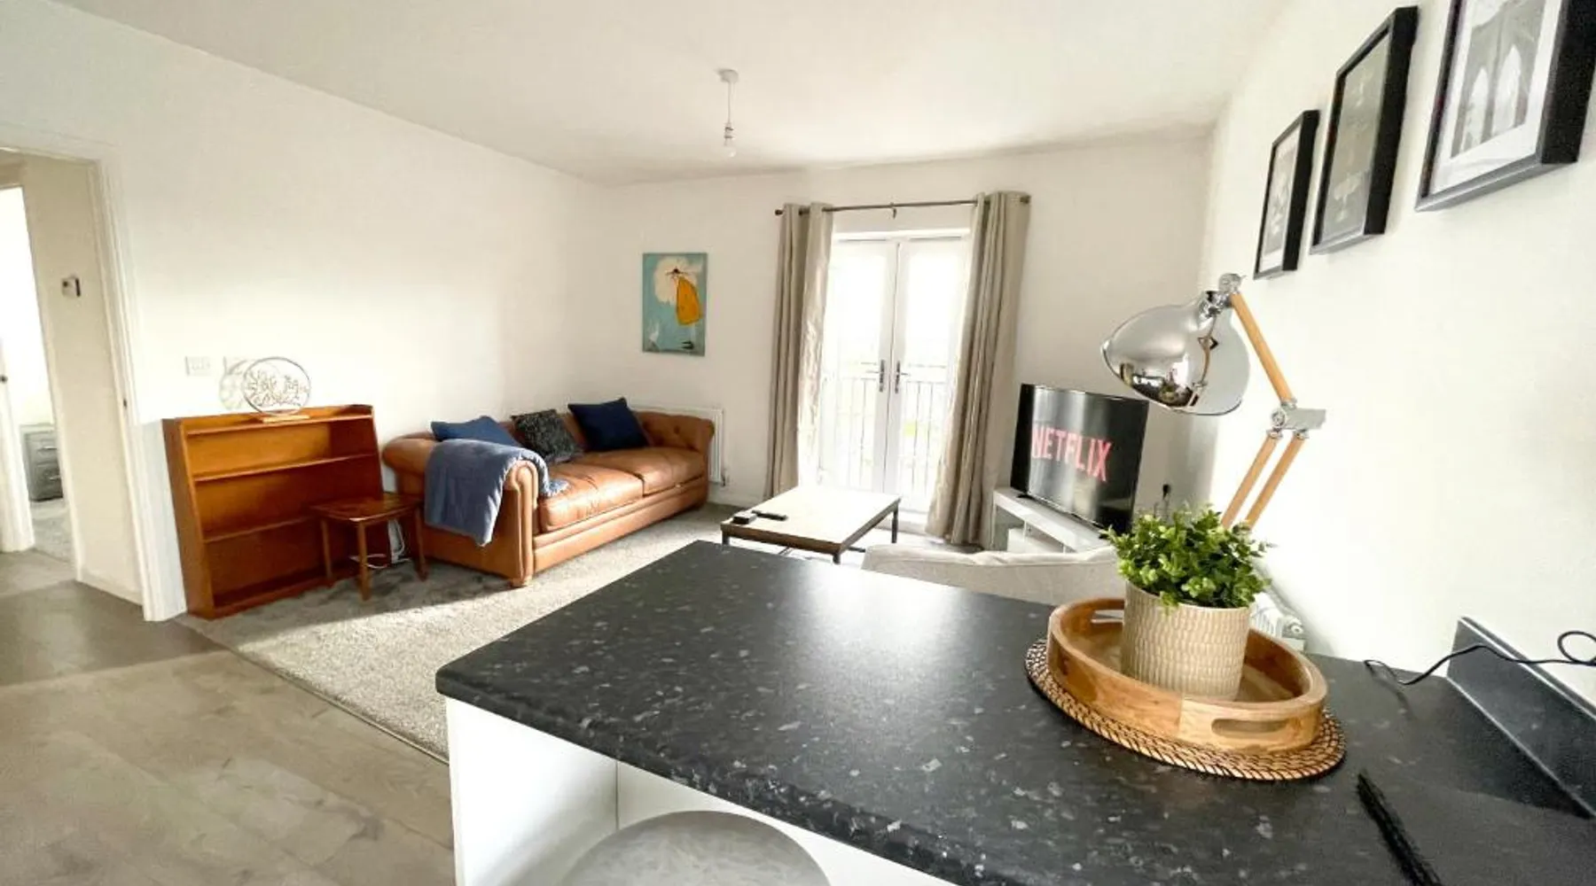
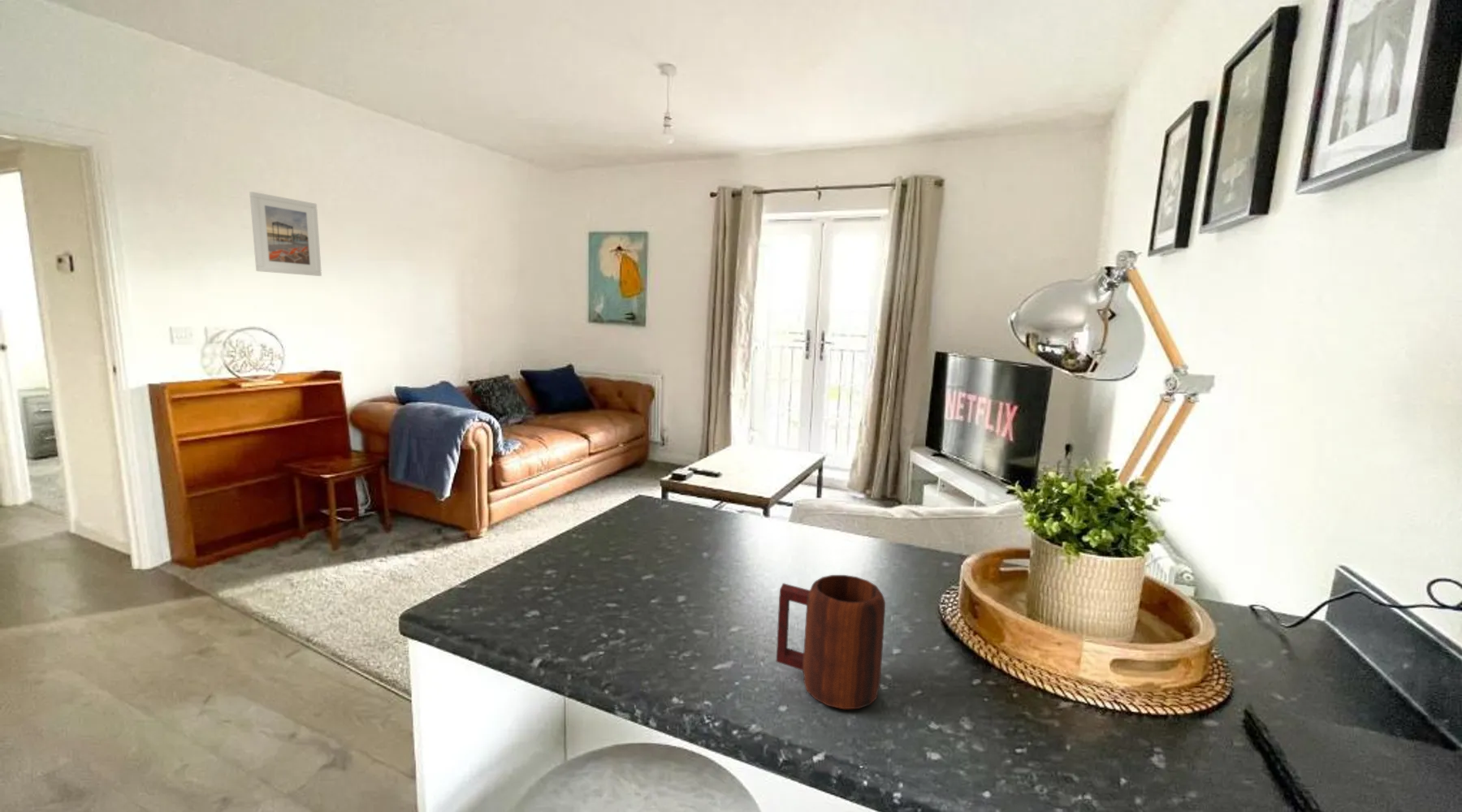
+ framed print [249,191,322,277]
+ mug [776,574,886,710]
